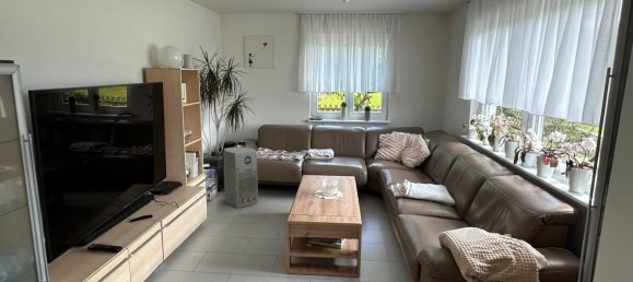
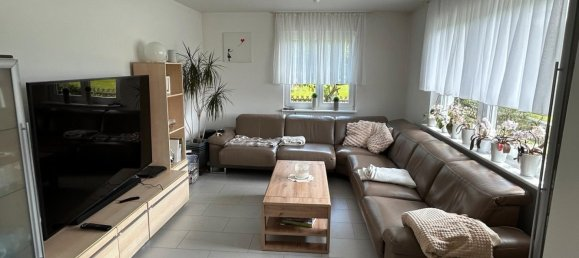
- air purifier [223,146,259,209]
